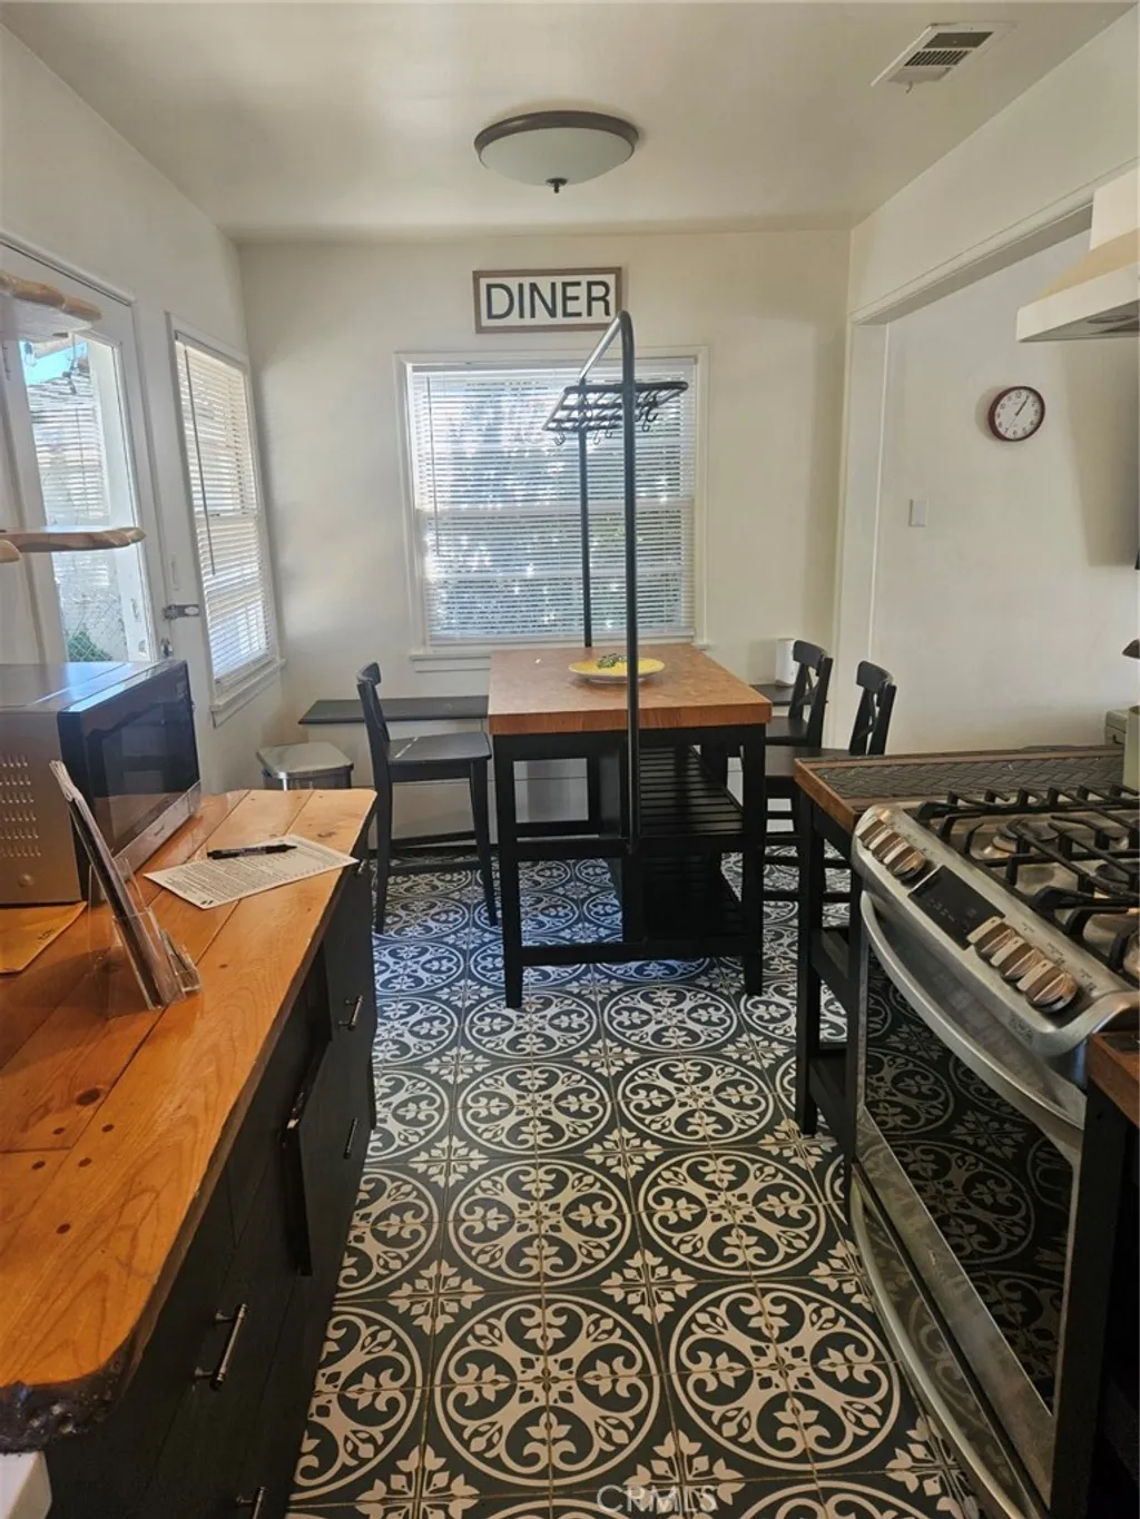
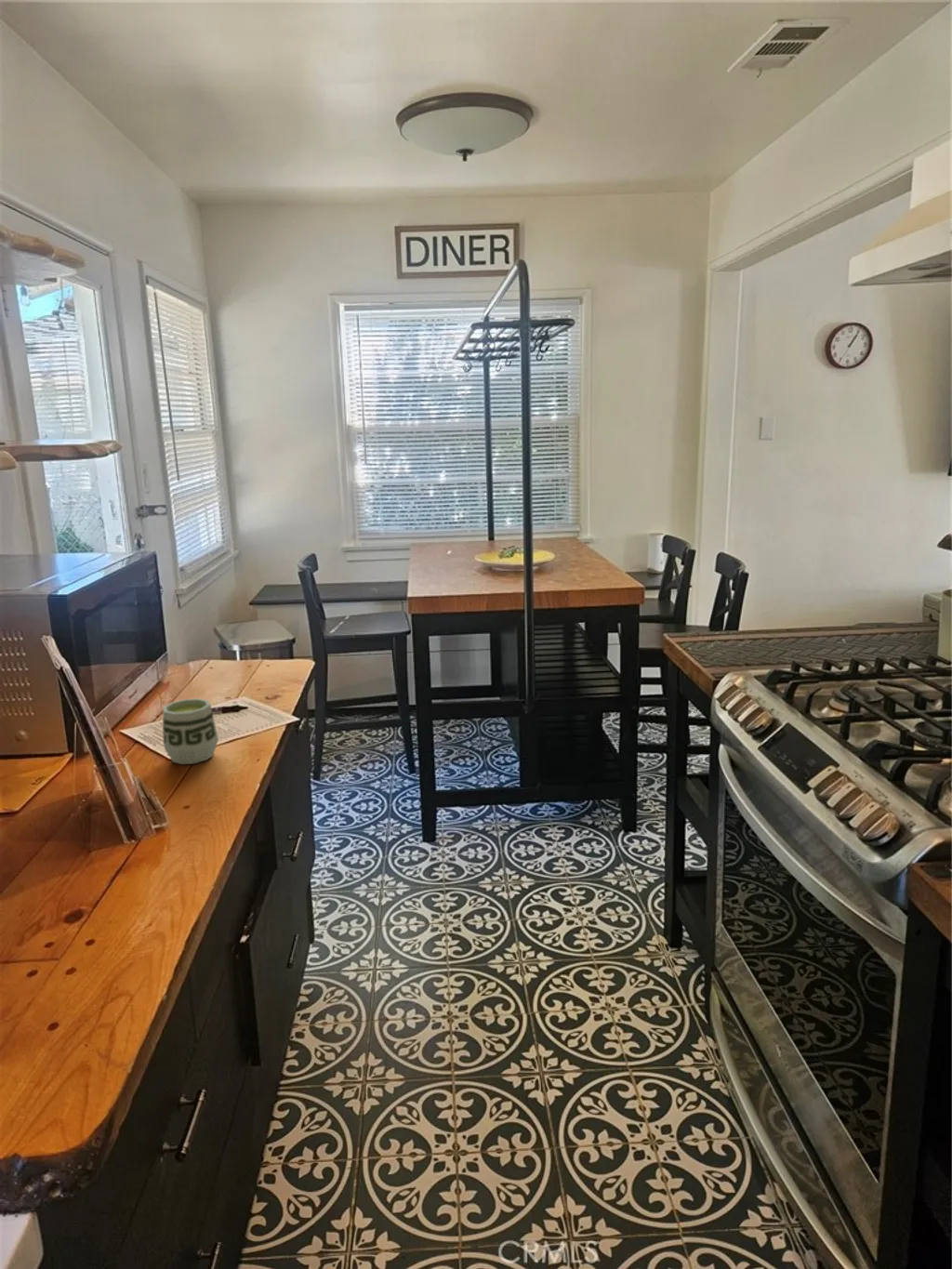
+ cup [162,697,219,765]
